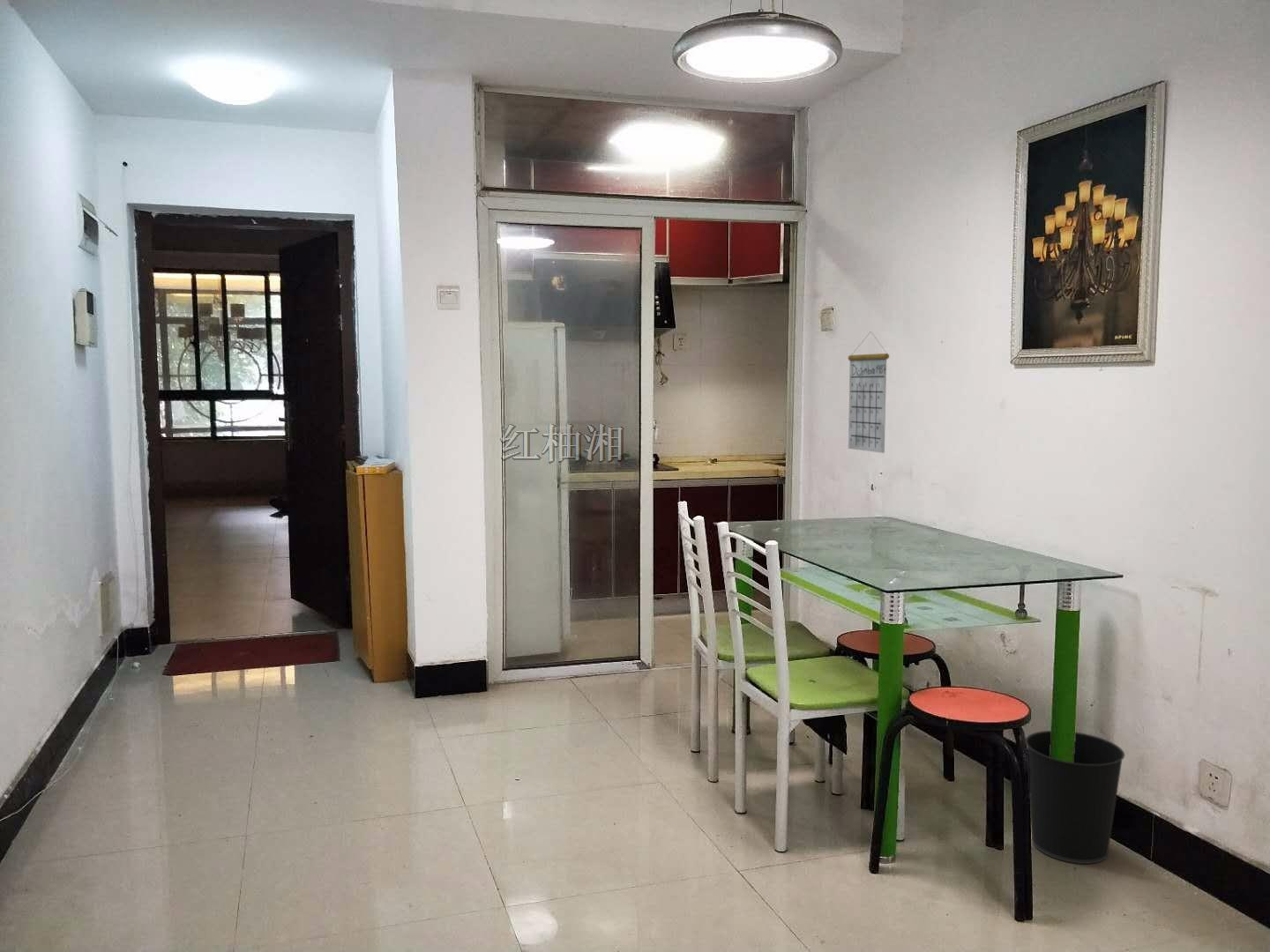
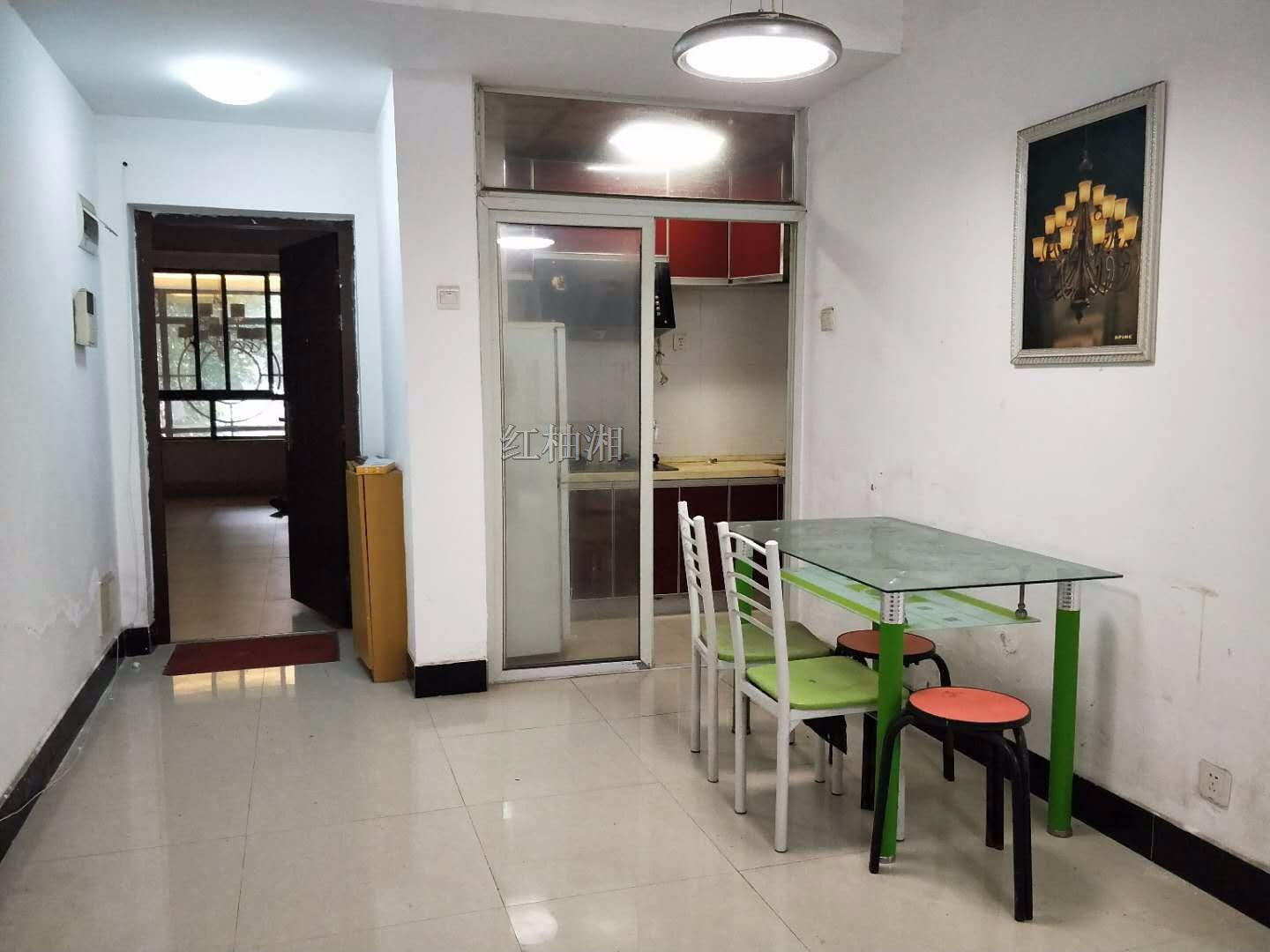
- wastebasket [1025,730,1125,865]
- calendar [848,331,890,454]
